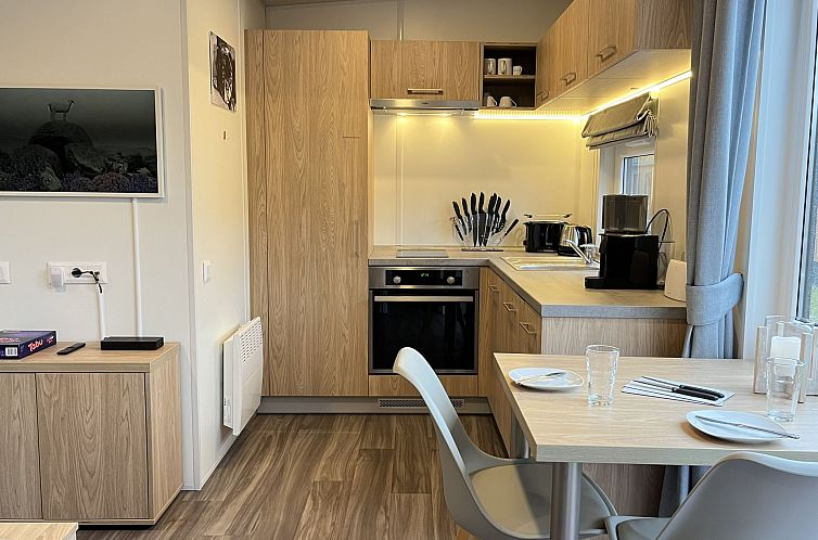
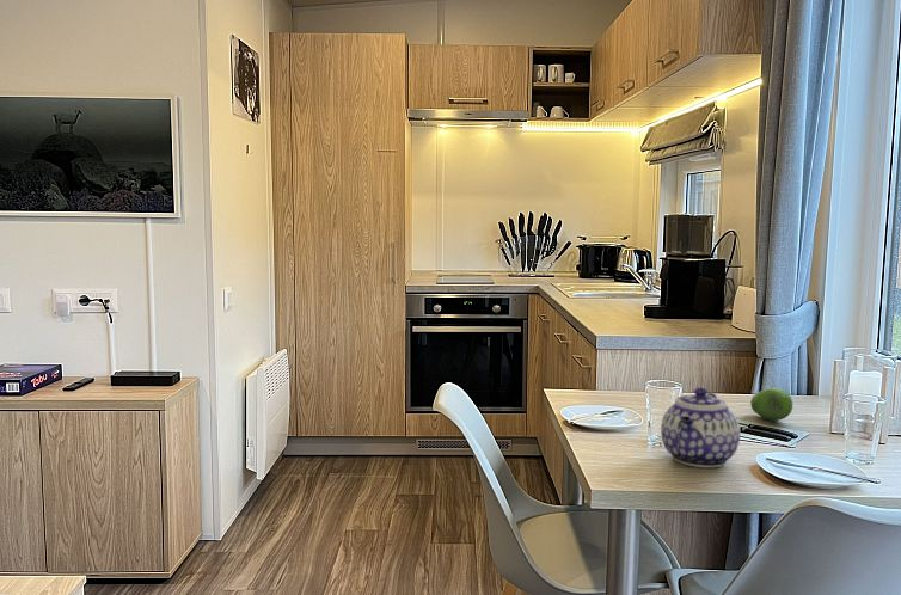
+ teapot [660,387,741,468]
+ fruit [749,387,793,422]
